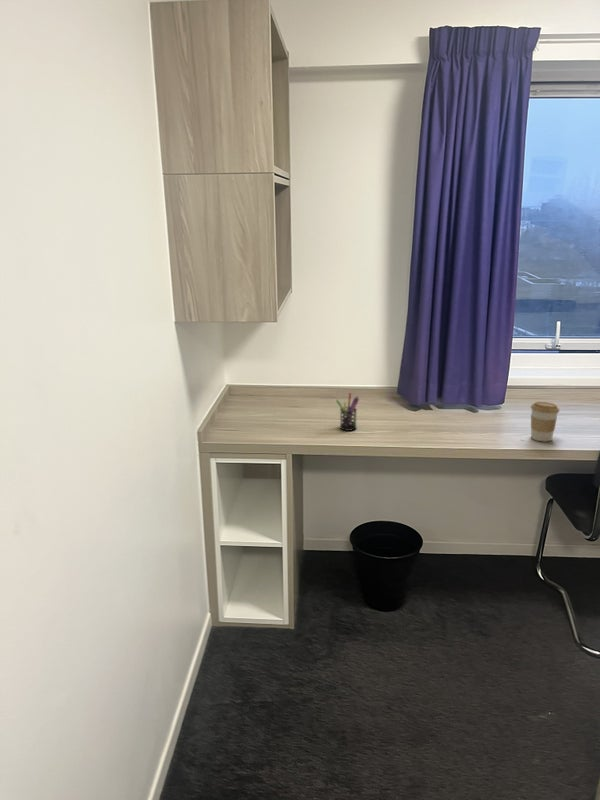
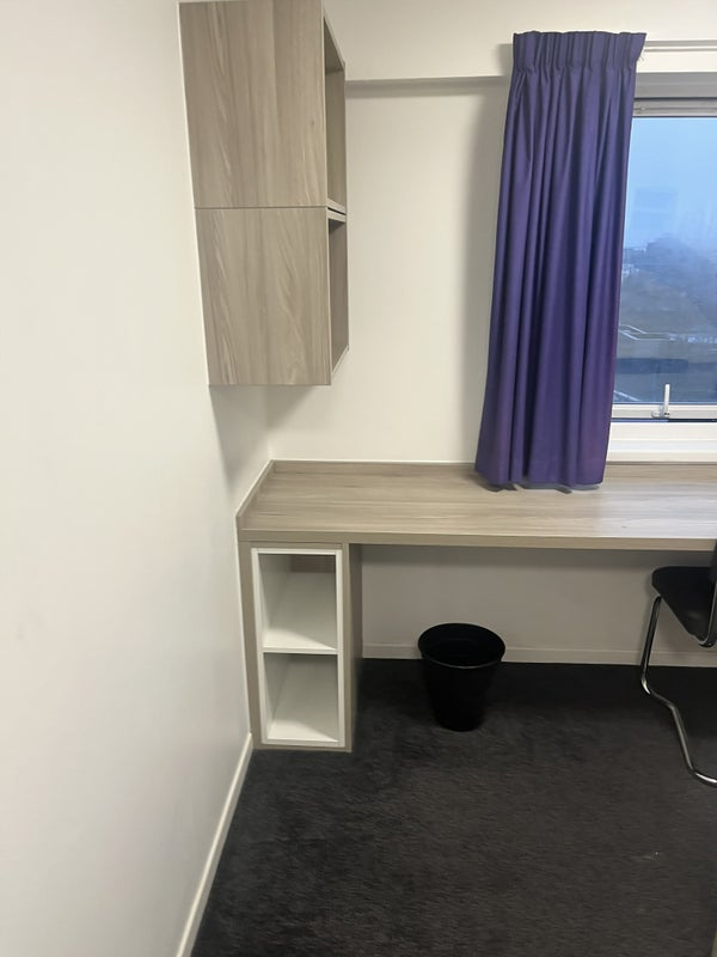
- coffee cup [530,401,560,442]
- pen holder [335,392,360,432]
